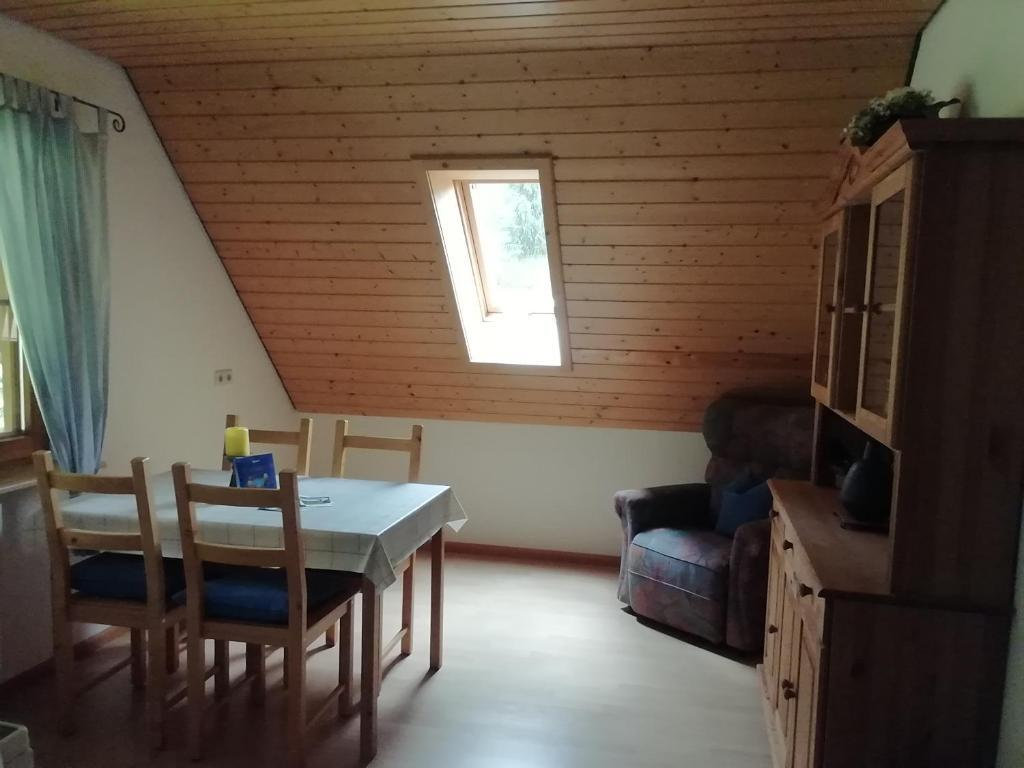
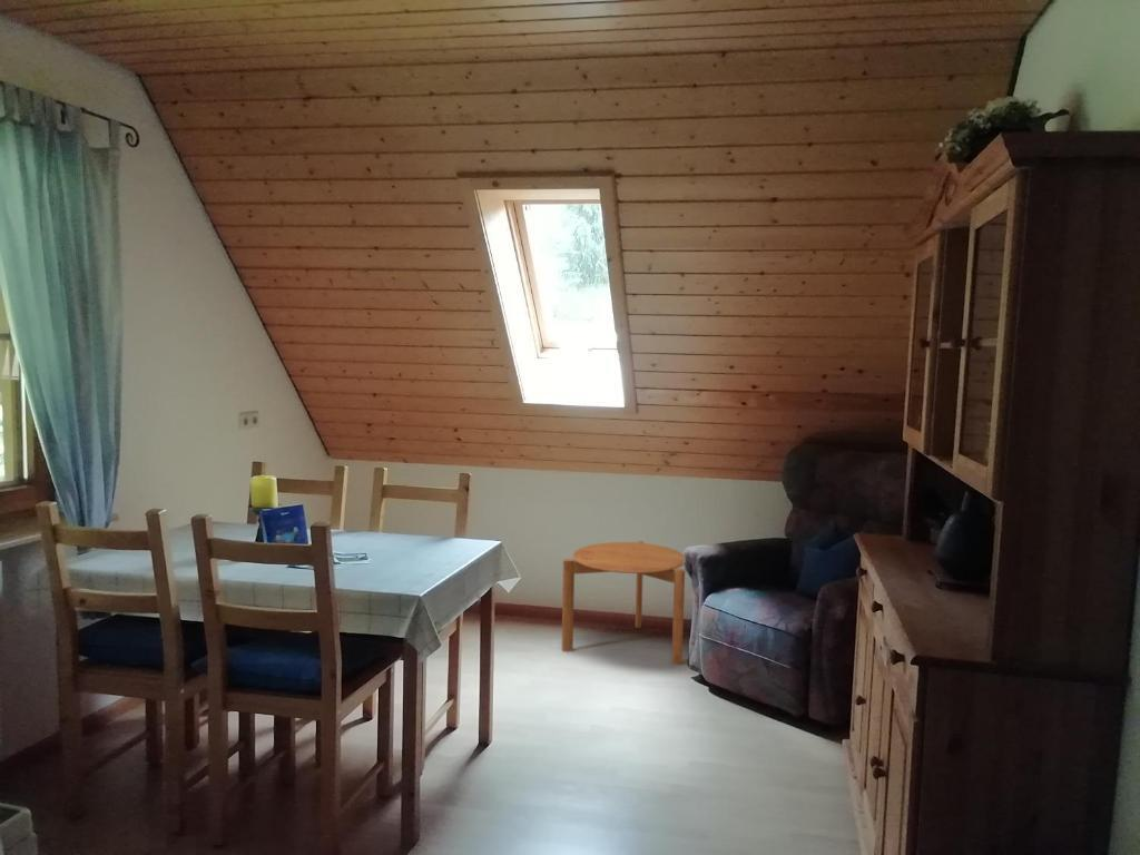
+ side table [561,540,686,666]
